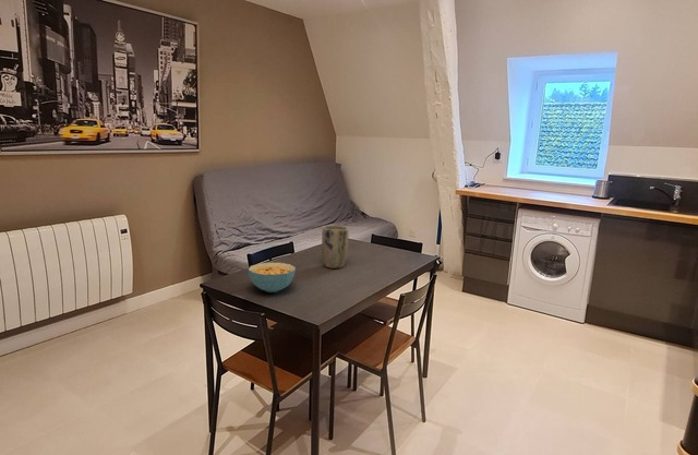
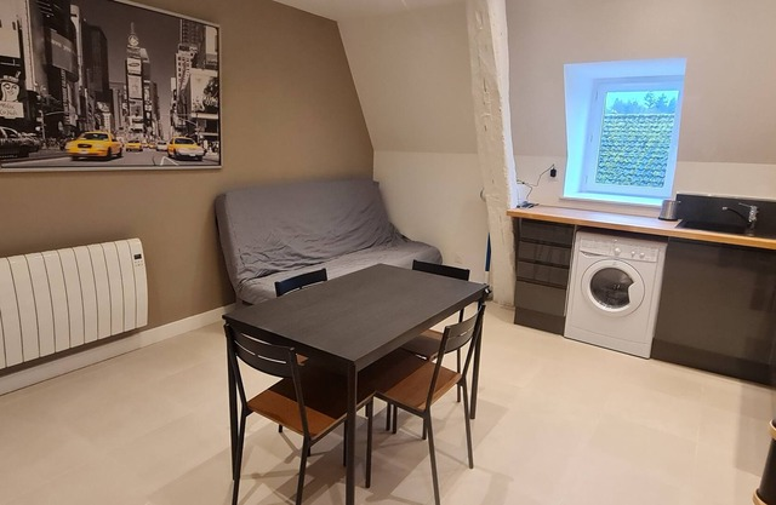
- cereal bowl [248,262,297,294]
- plant pot [321,225,350,270]
